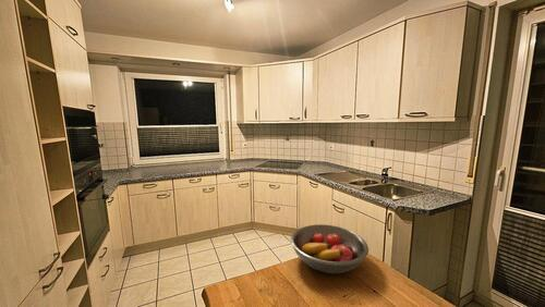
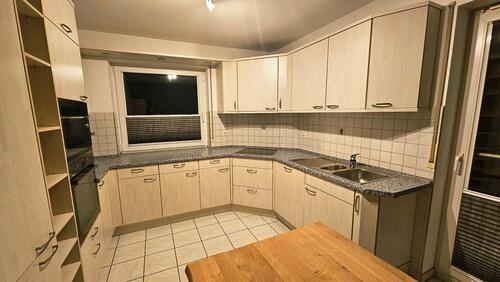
- fruit bowl [290,223,370,274]
